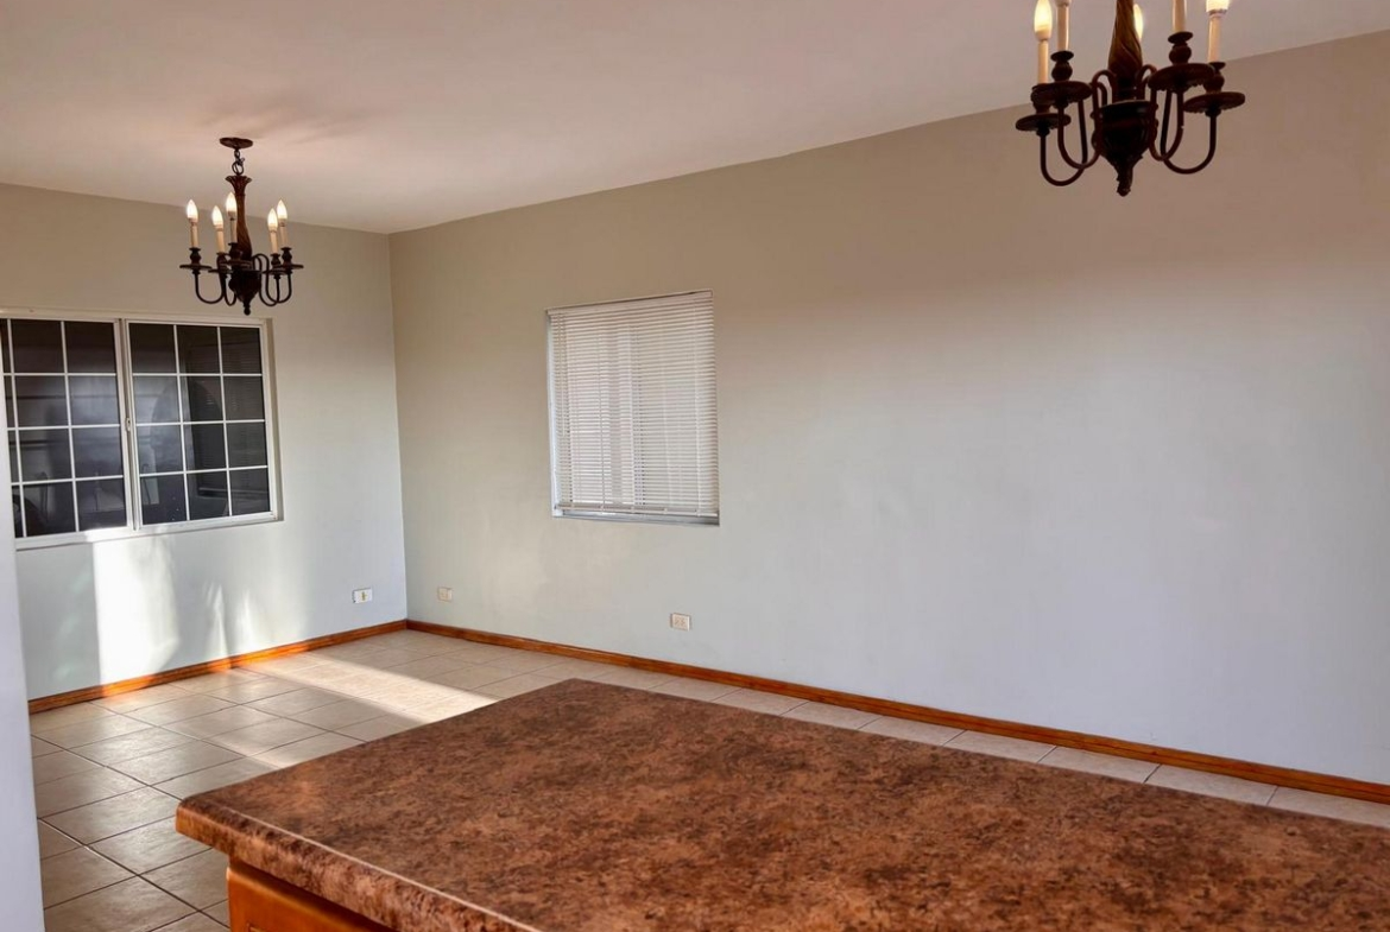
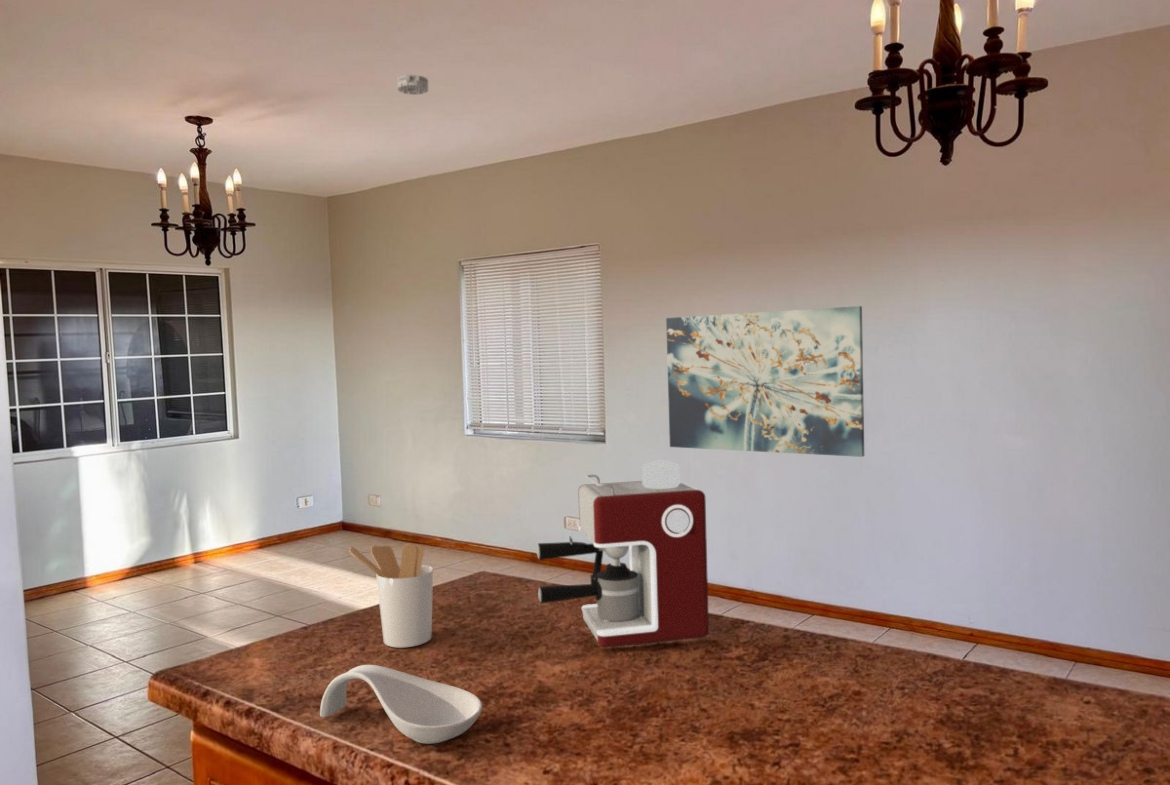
+ spoon rest [319,664,483,744]
+ coffee maker [536,459,710,648]
+ wall art [665,305,865,458]
+ smoke detector [396,73,429,96]
+ utensil holder [348,543,434,649]
